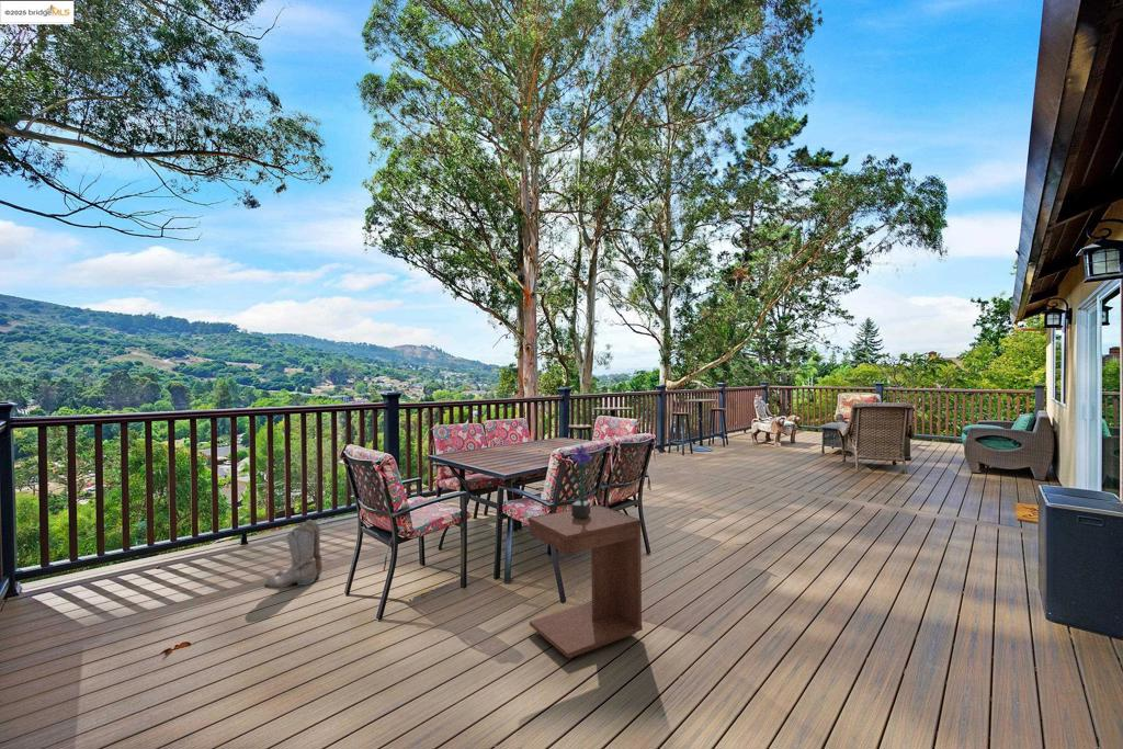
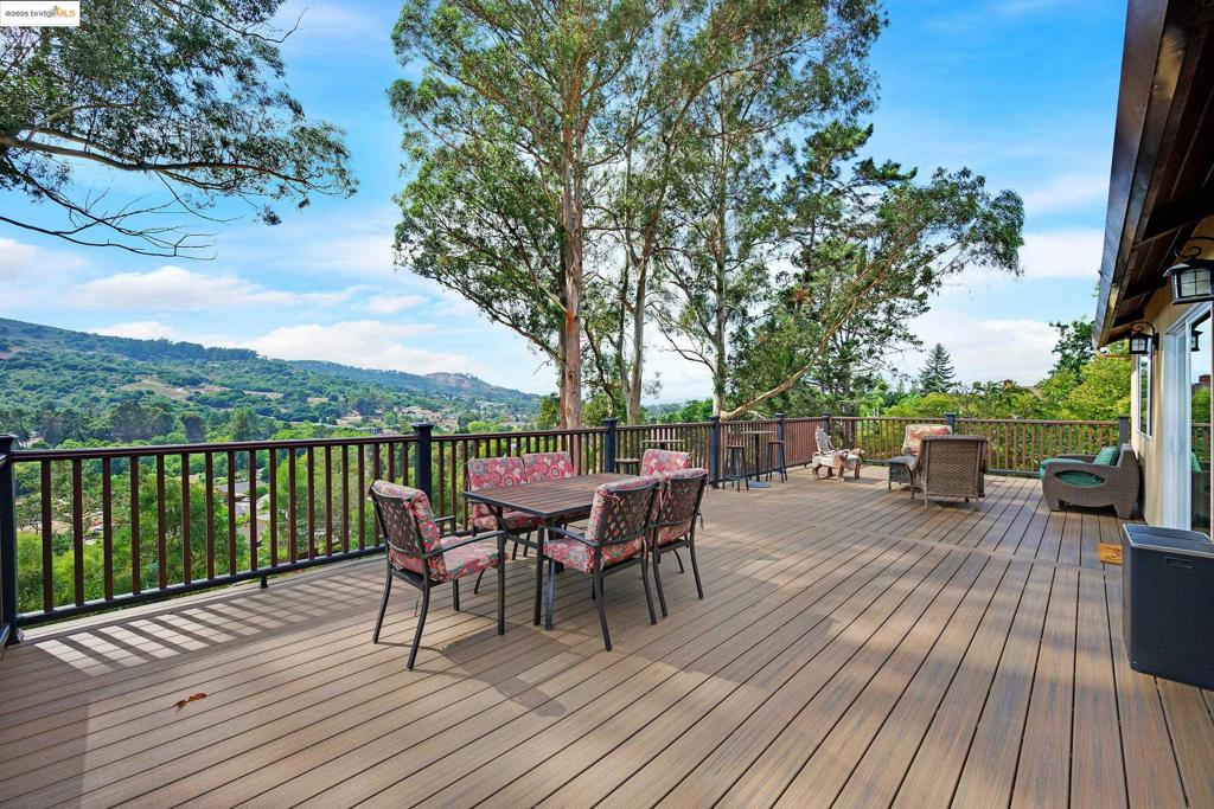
- side table [528,503,644,659]
- boots [265,519,324,589]
- potted flower [570,444,593,520]
